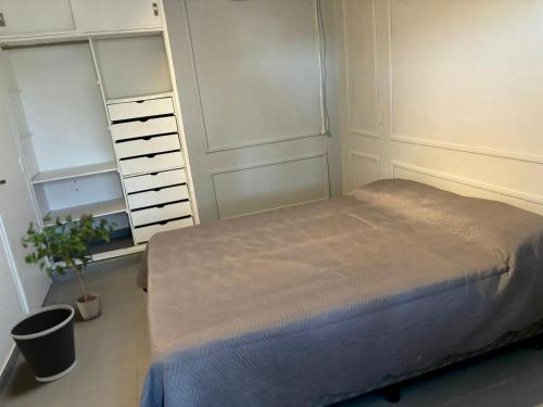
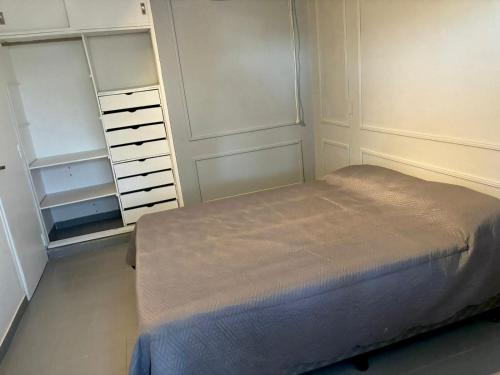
- wastebasket [7,304,77,383]
- potted plant [20,213,119,321]
